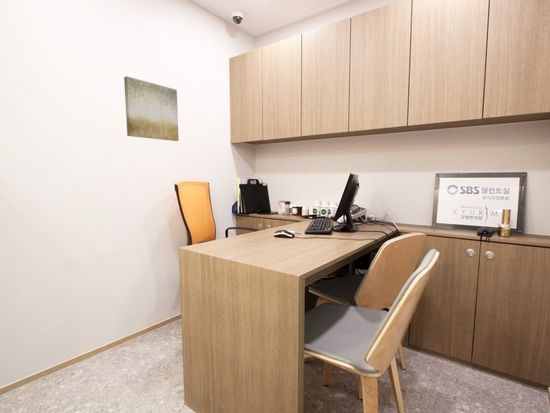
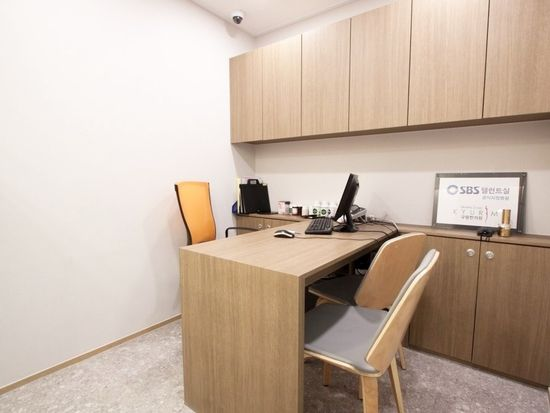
- wall art [123,75,180,142]
